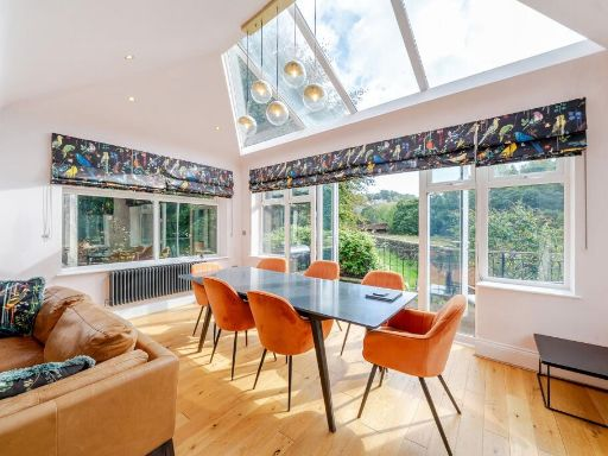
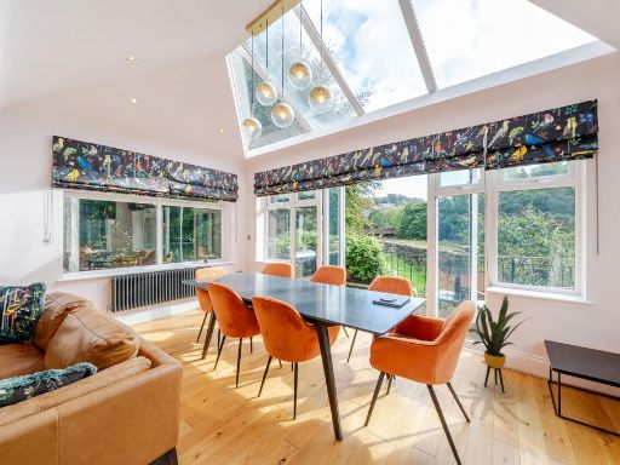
+ house plant [467,294,533,394]
